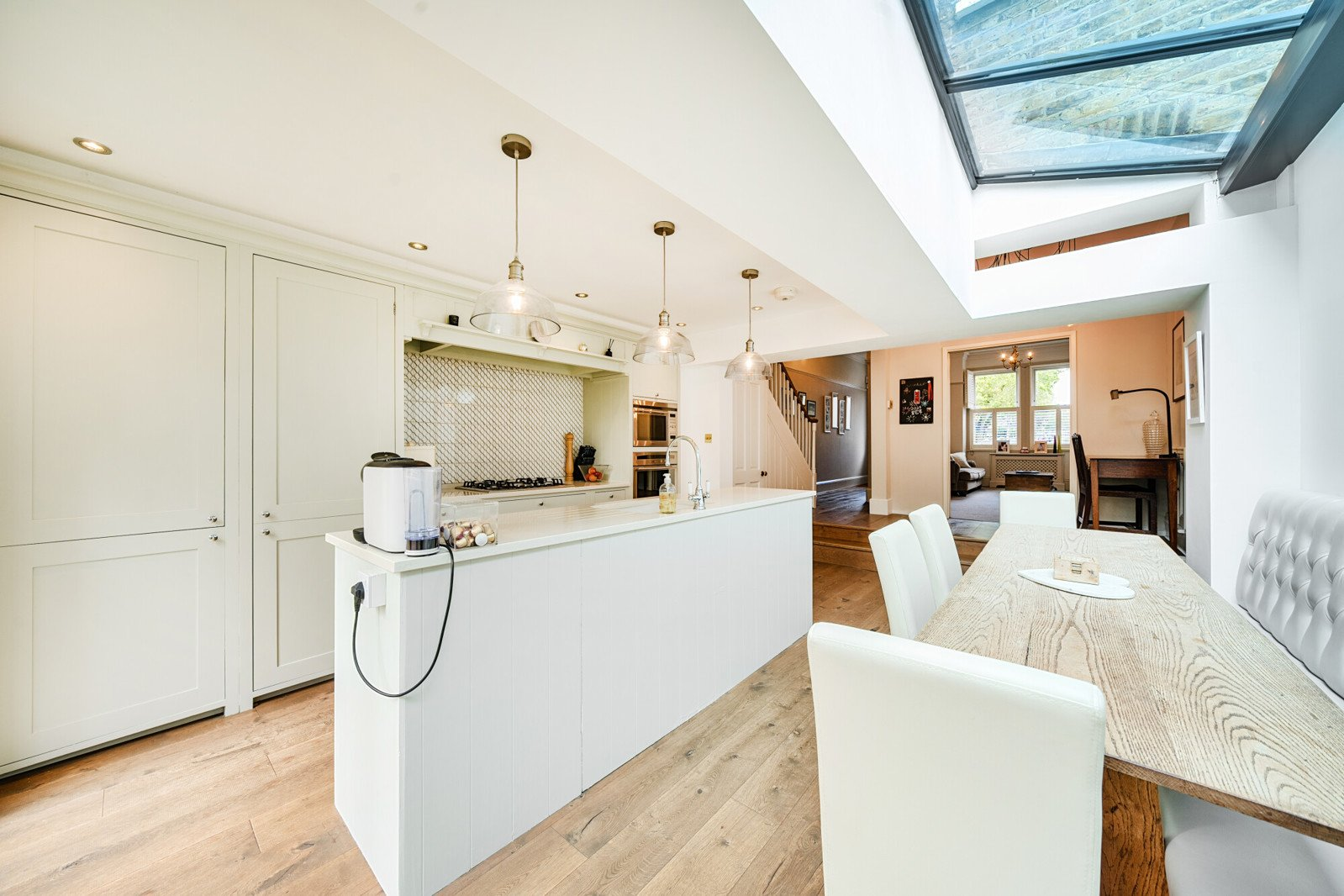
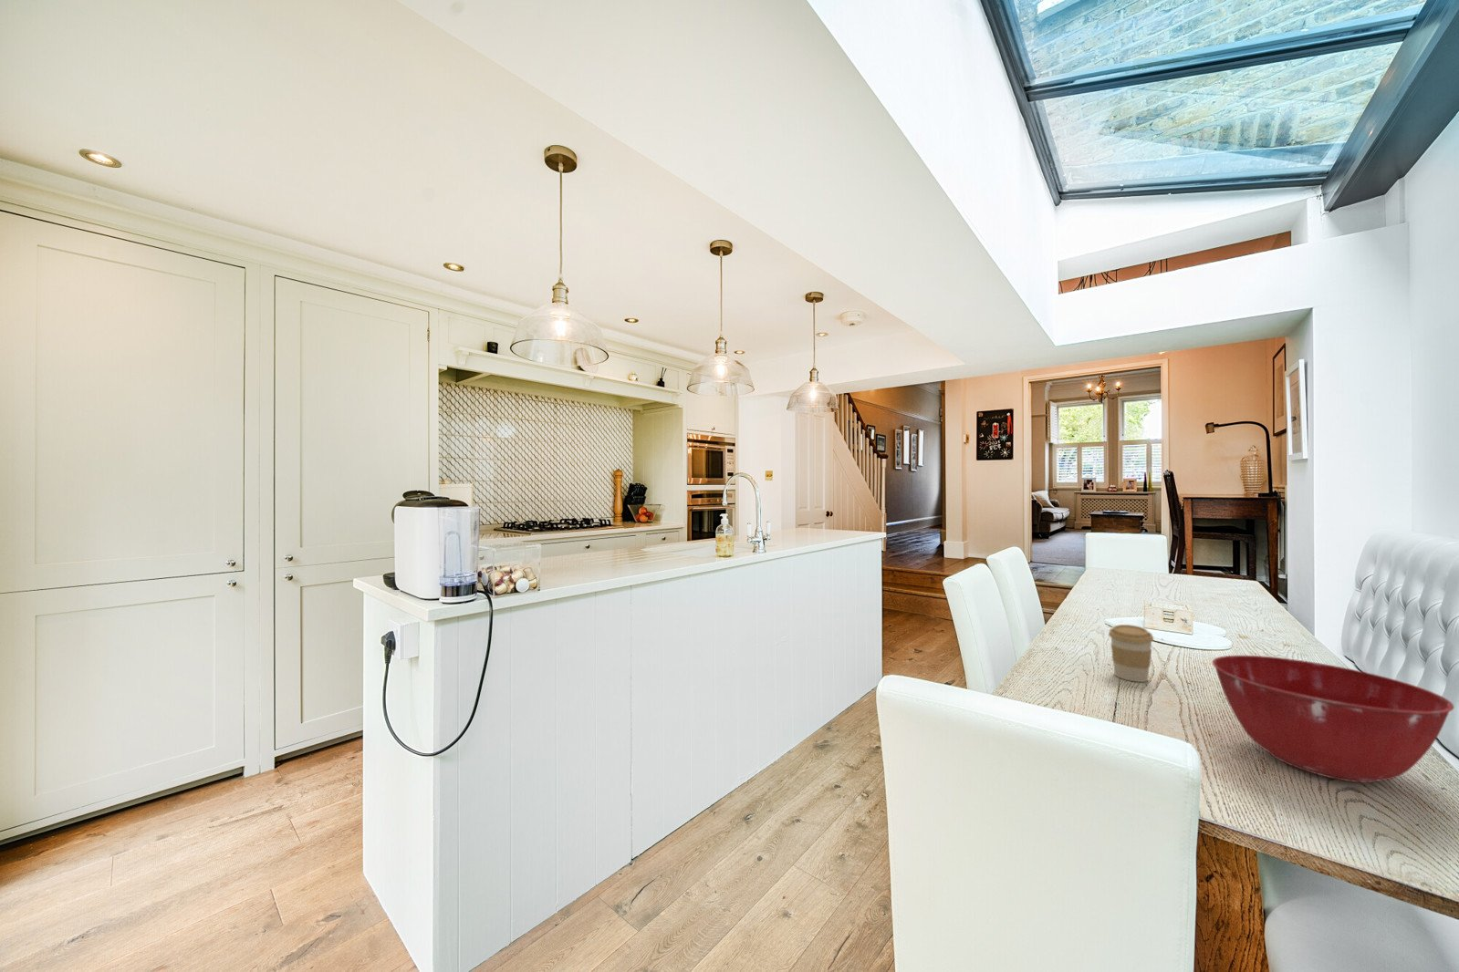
+ coffee cup [1107,624,1154,683]
+ mixing bowl [1210,654,1456,784]
